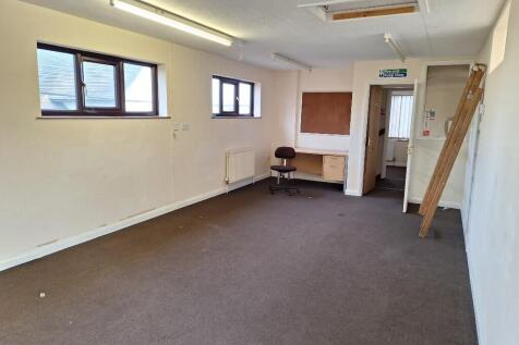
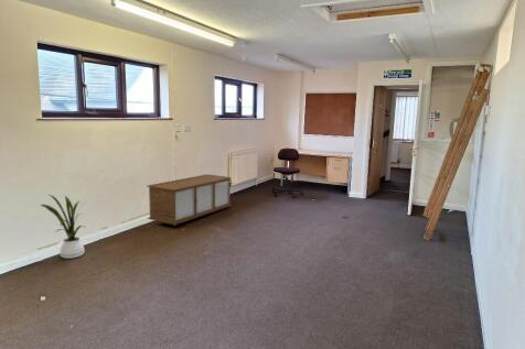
+ house plant [40,194,87,260]
+ storage cabinet [146,174,233,227]
